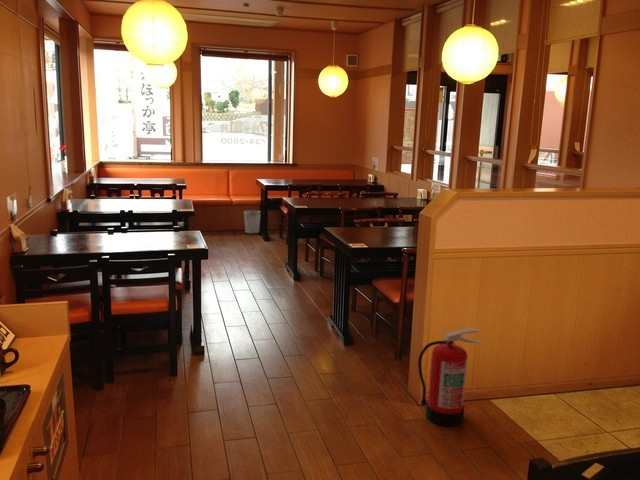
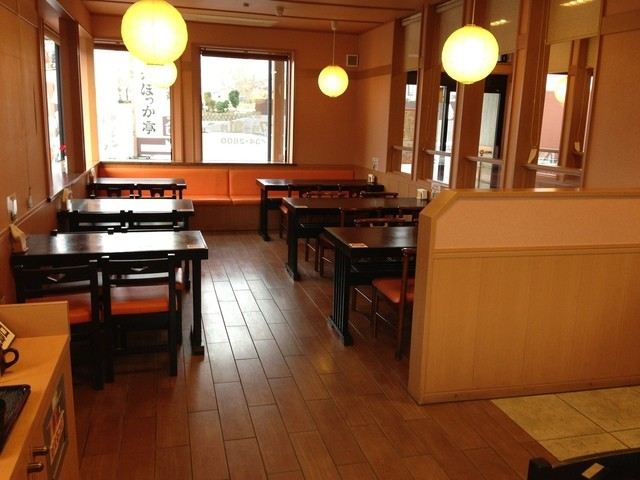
- wastebasket [243,209,261,234]
- fire extinguisher [417,327,484,427]
